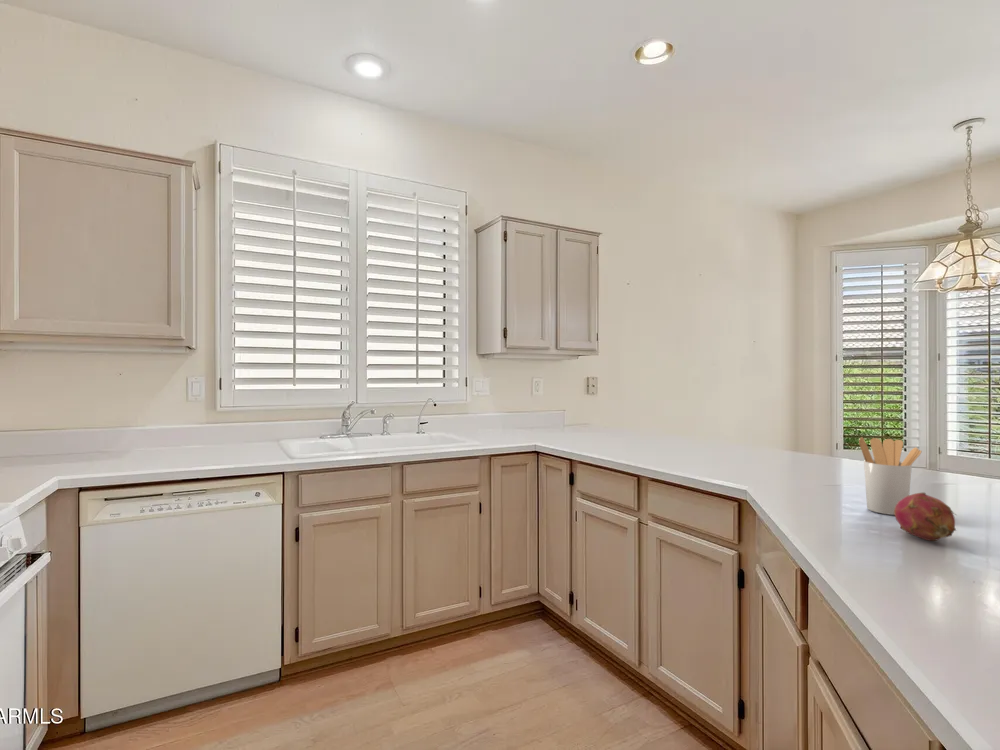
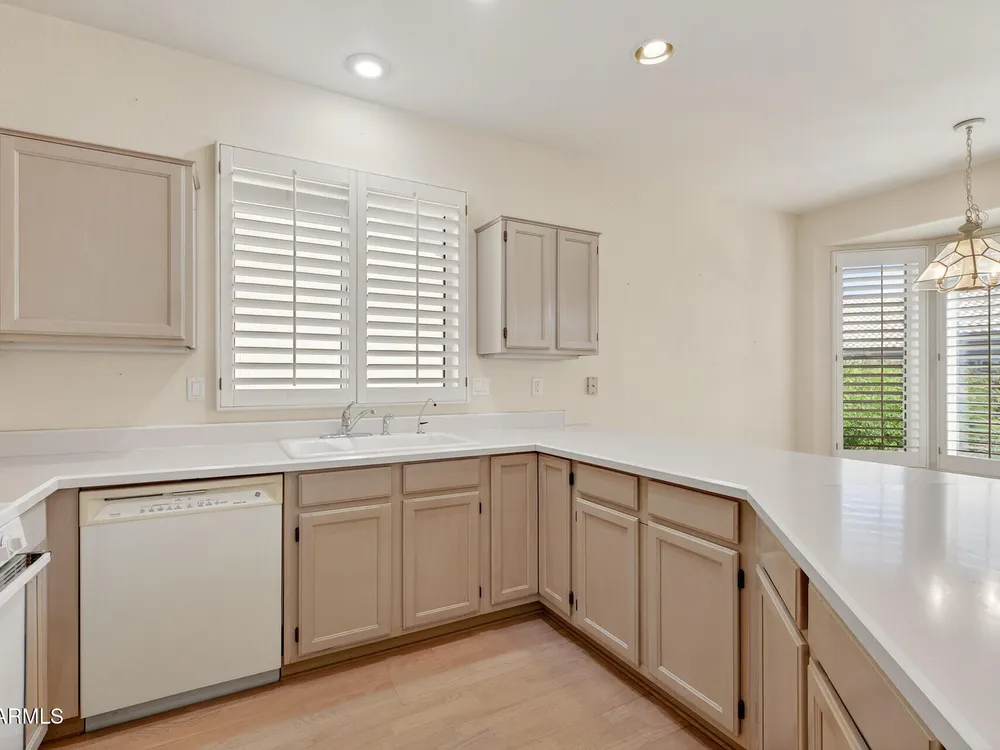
- utensil holder [858,436,923,516]
- fruit [894,492,957,542]
